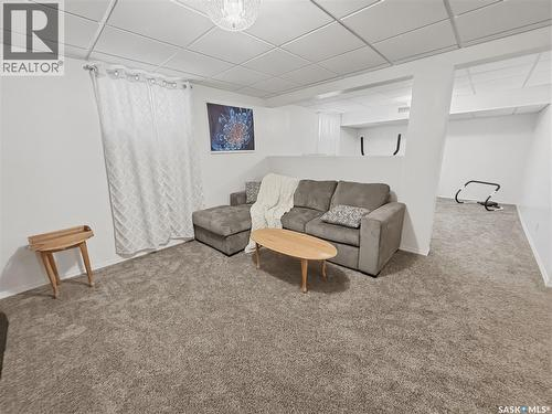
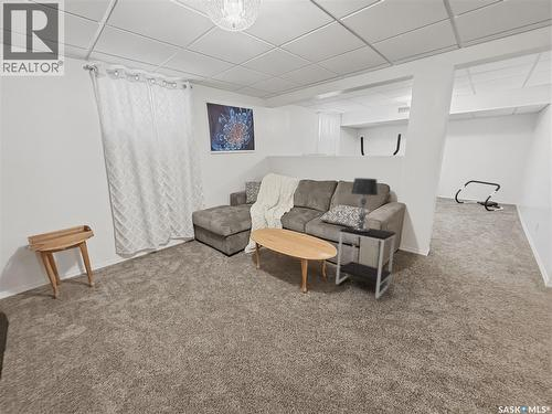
+ table lamp [350,177,379,232]
+ side table [335,225,396,299]
